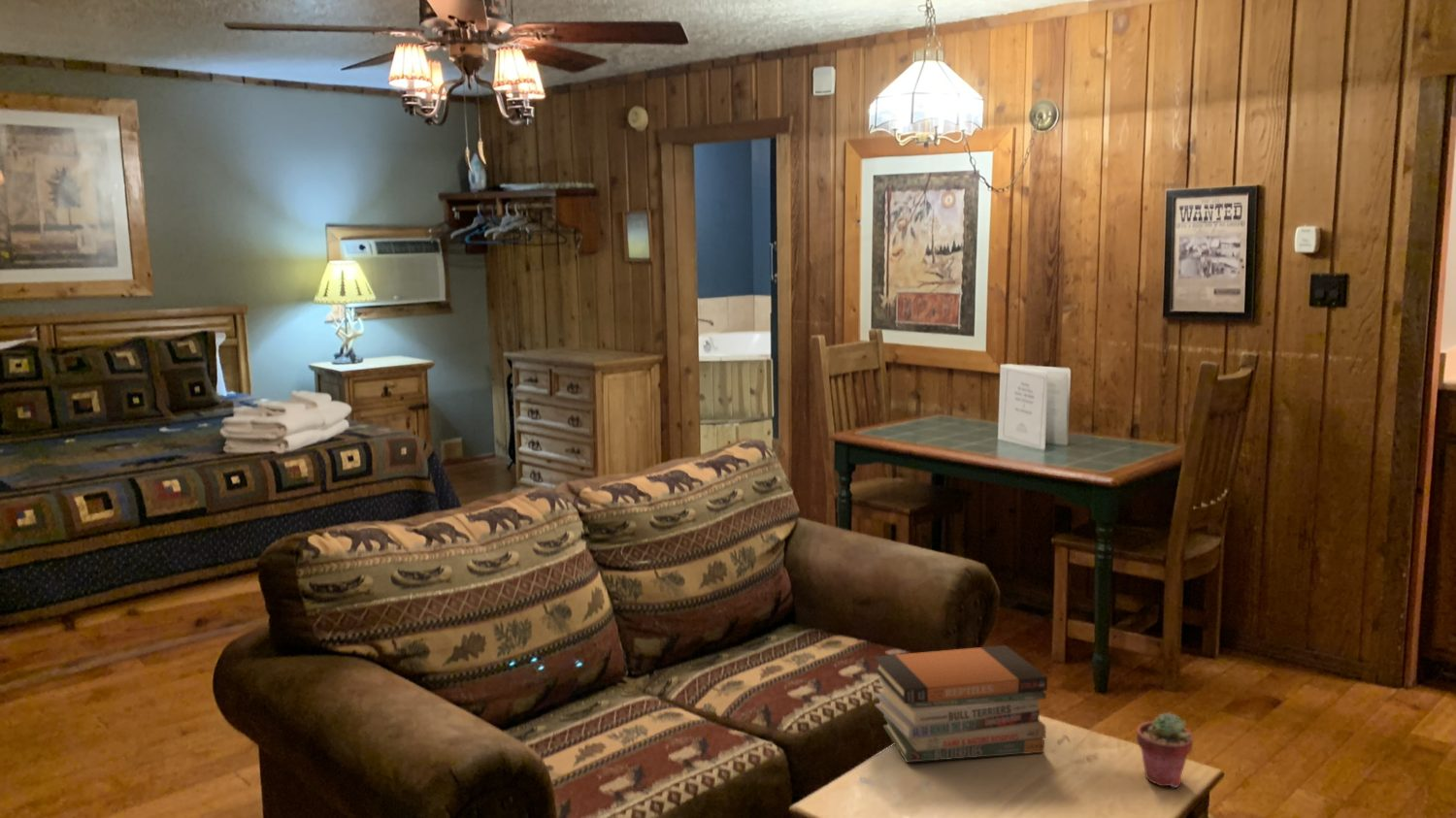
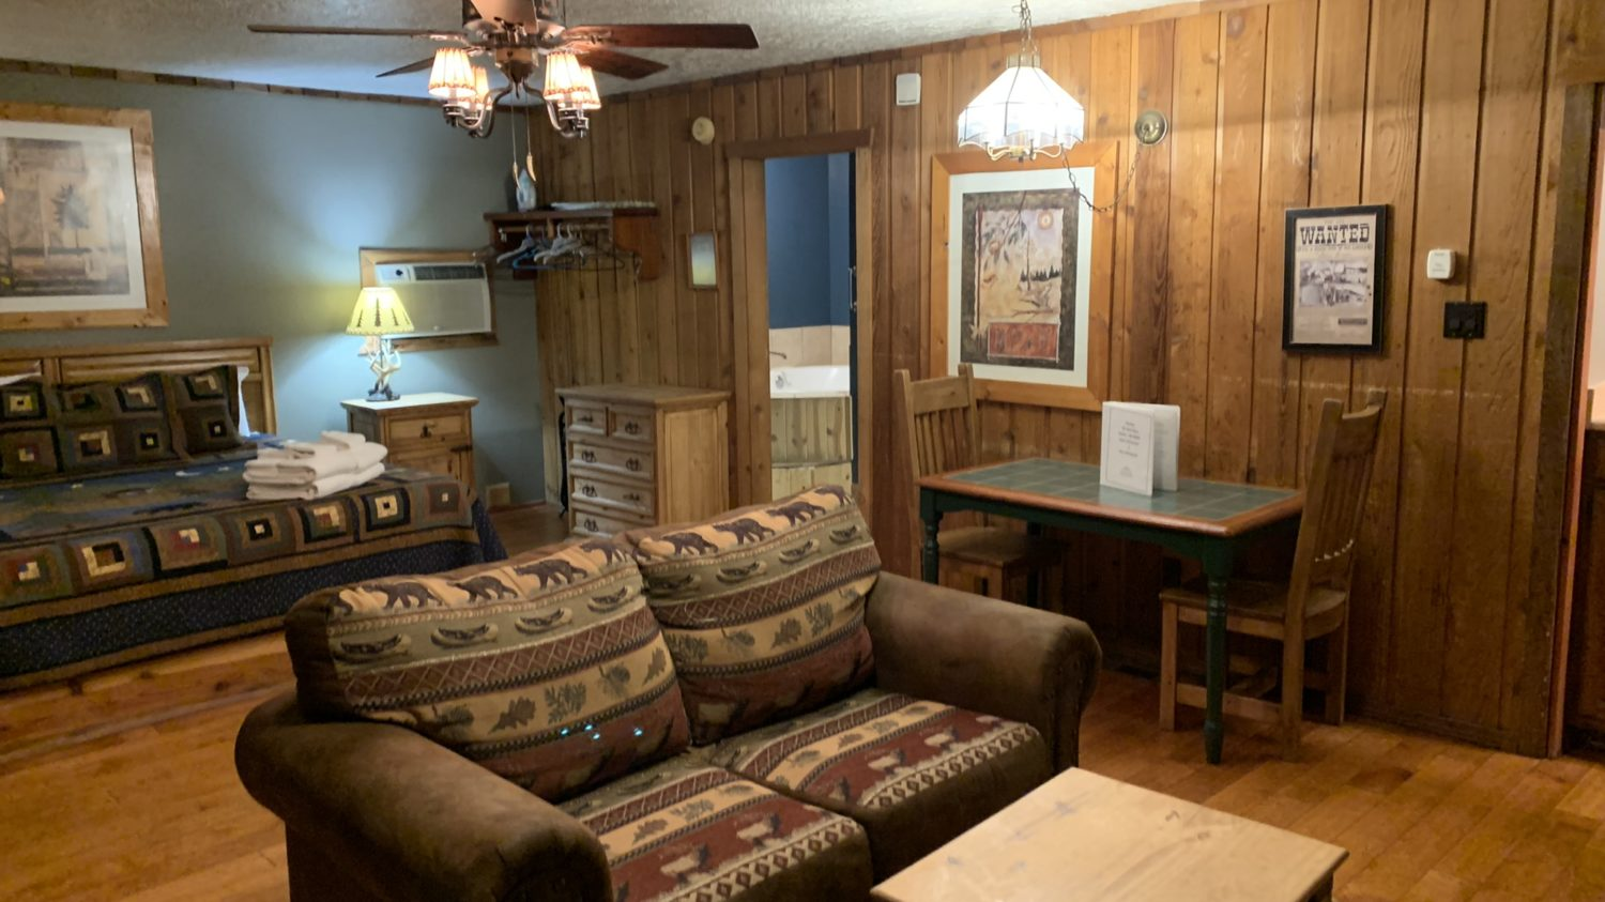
- book stack [873,644,1048,764]
- potted succulent [1136,711,1195,789]
